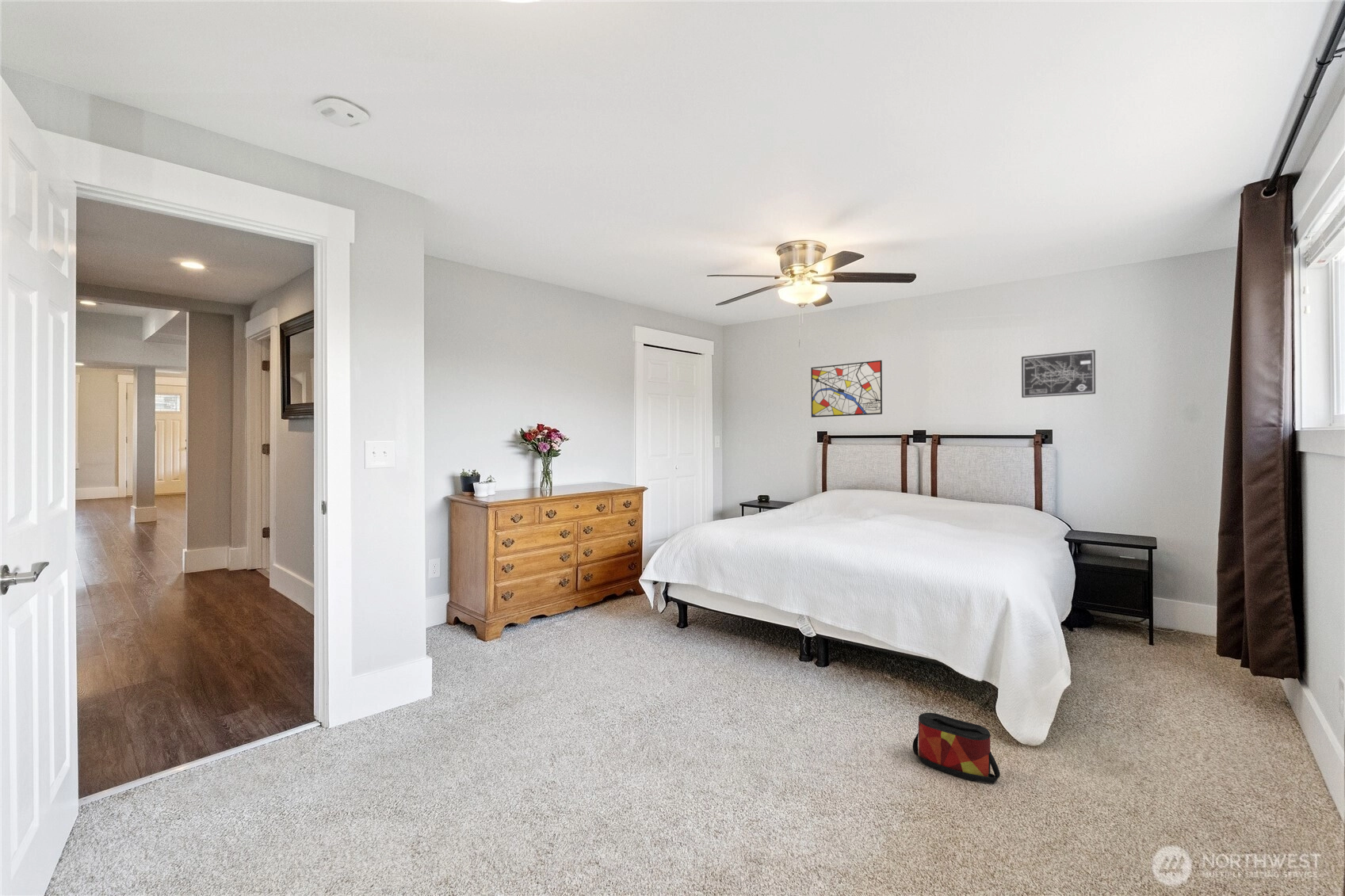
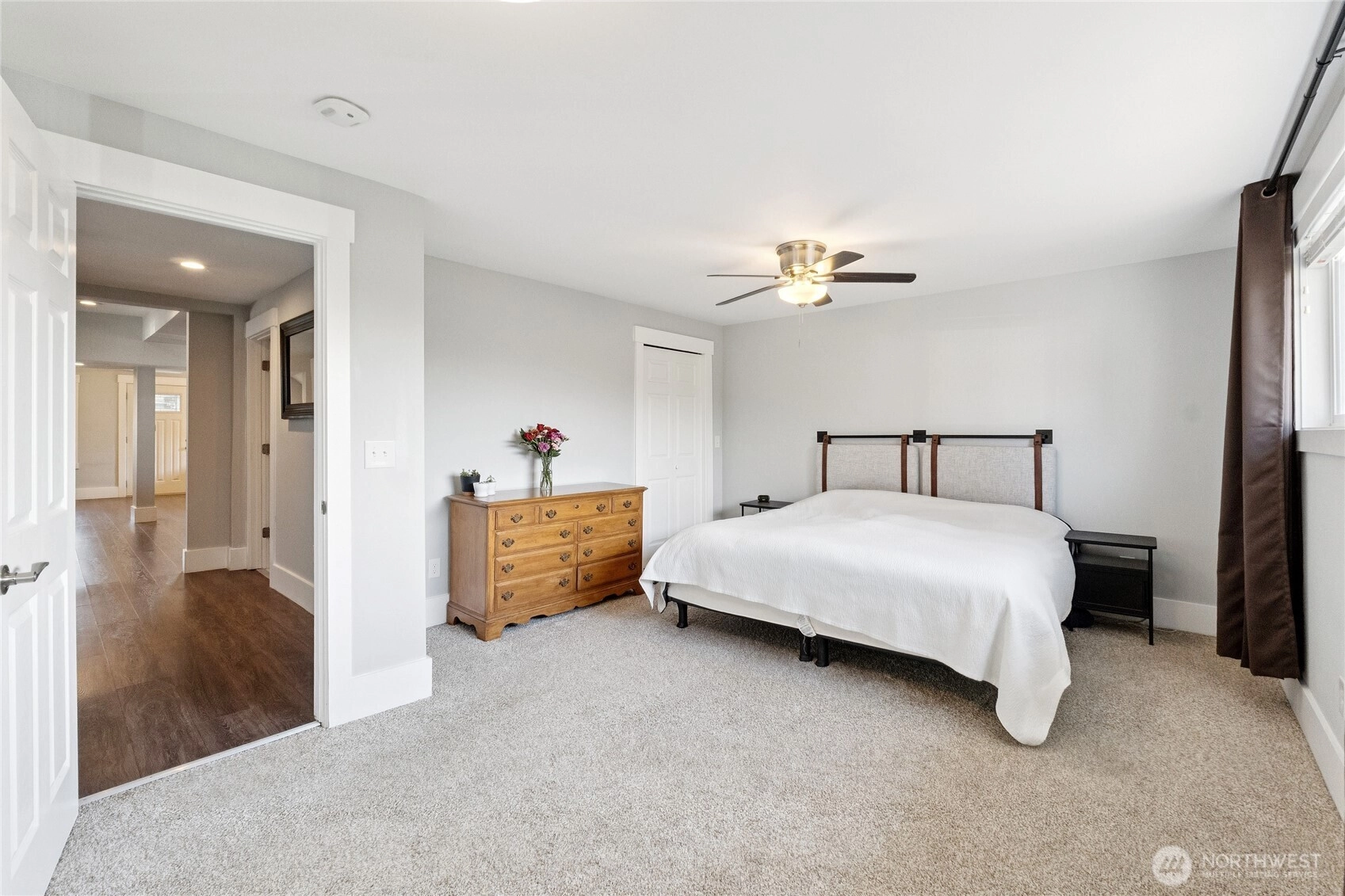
- wall art [810,360,883,418]
- bag [911,712,1001,784]
- wall art [1021,349,1096,398]
